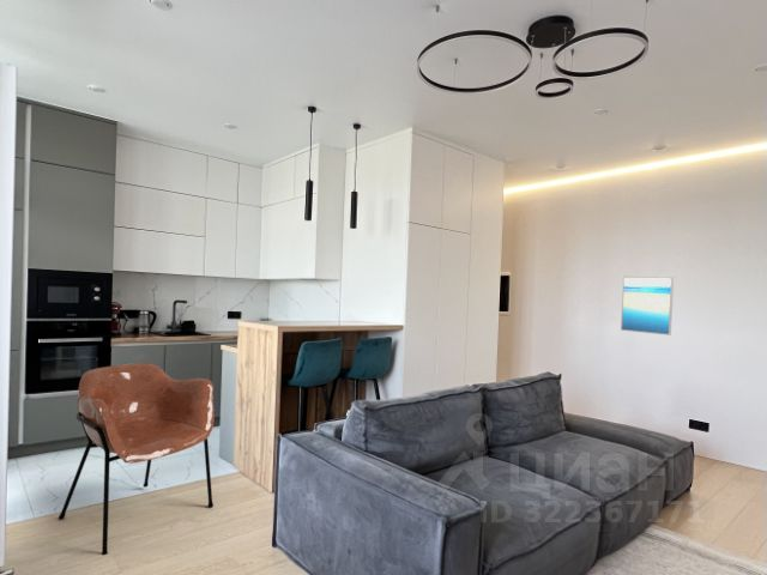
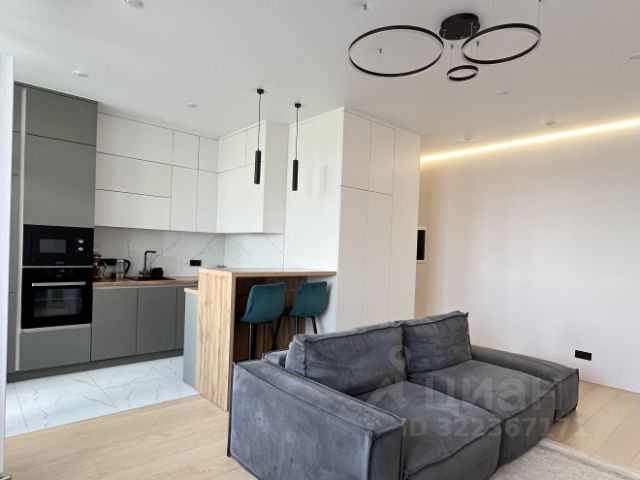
- wall art [620,276,675,337]
- armchair [58,362,216,556]
